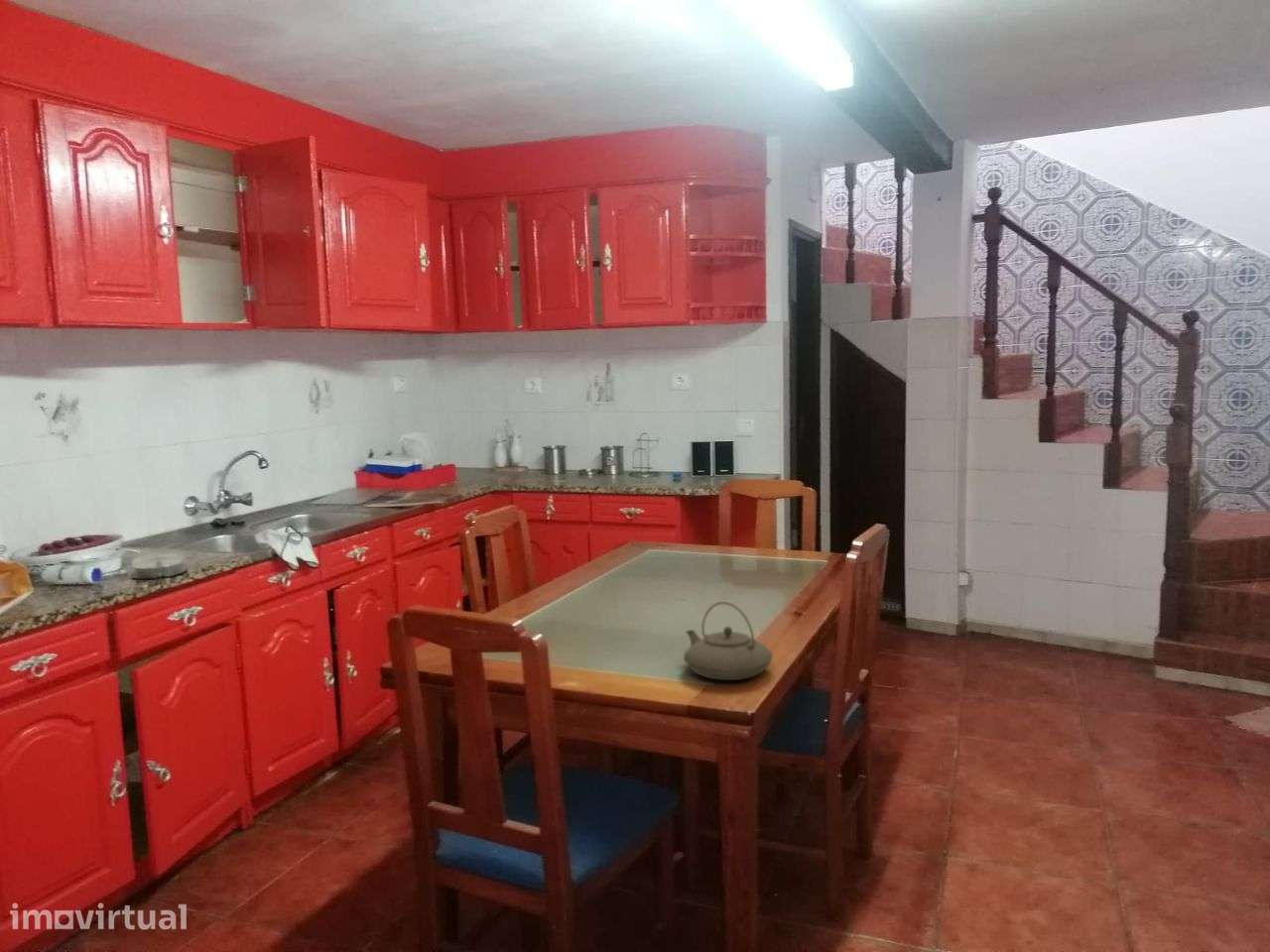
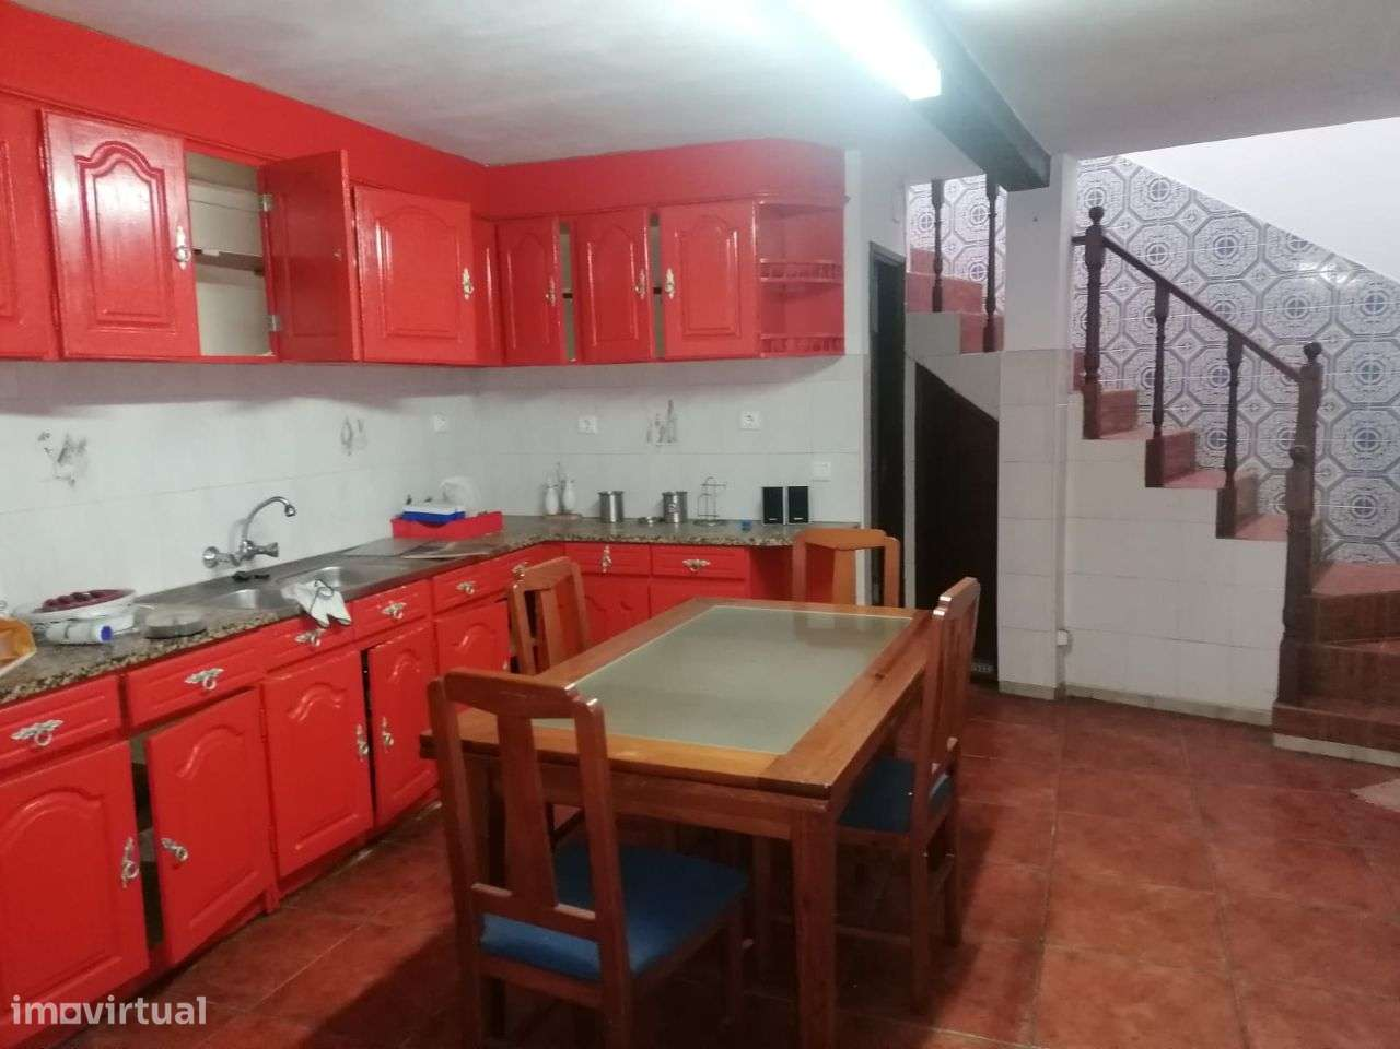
- teapot [683,601,774,681]
